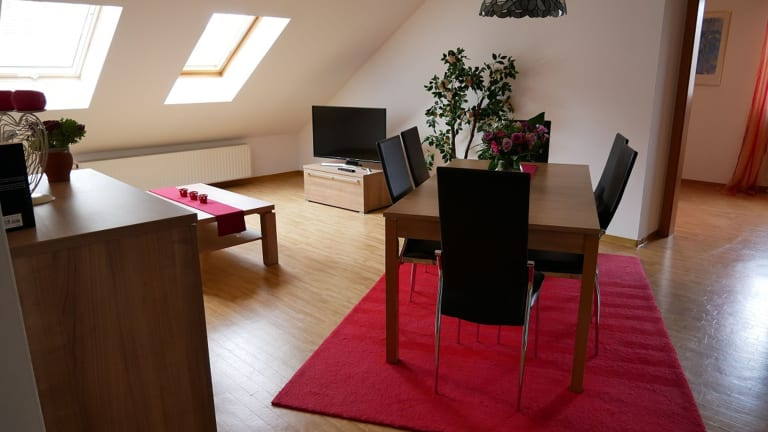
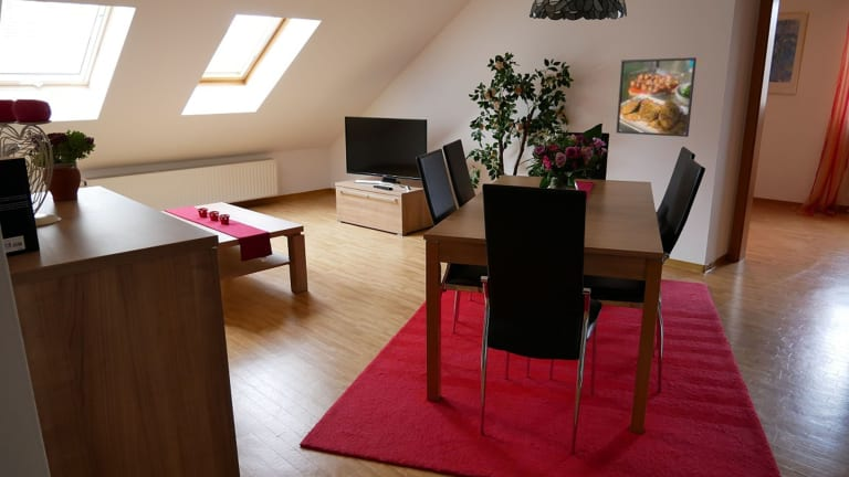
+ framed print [615,56,698,138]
